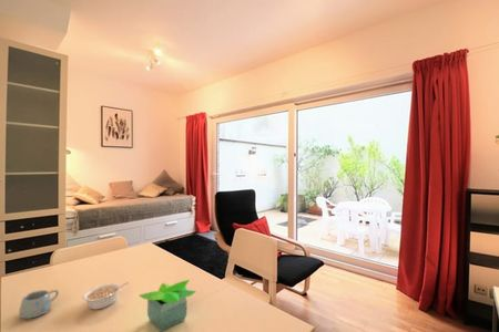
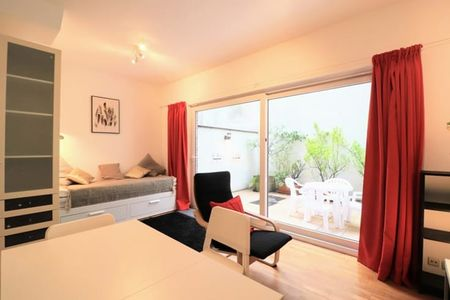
- legume [81,281,130,311]
- mug [18,289,60,320]
- potted plant [139,279,197,332]
